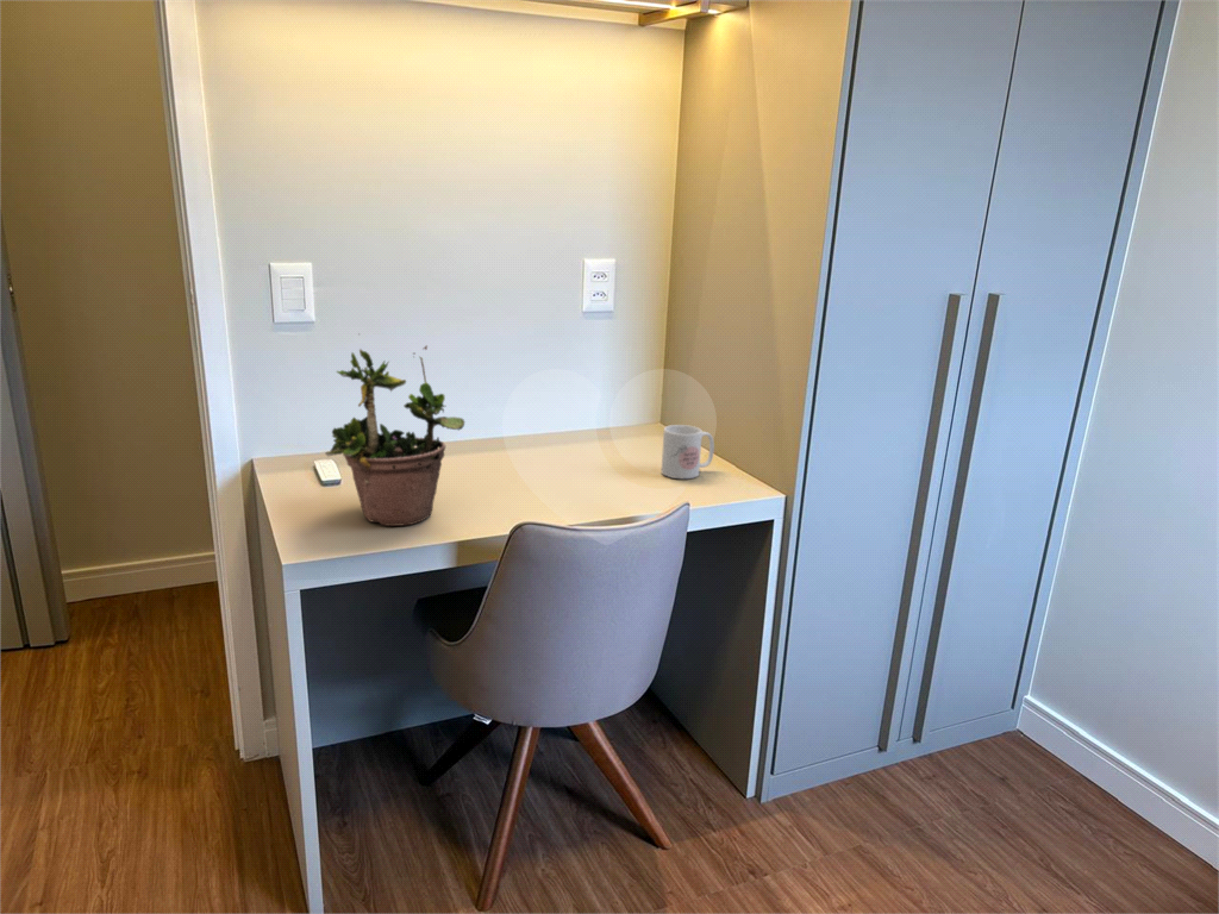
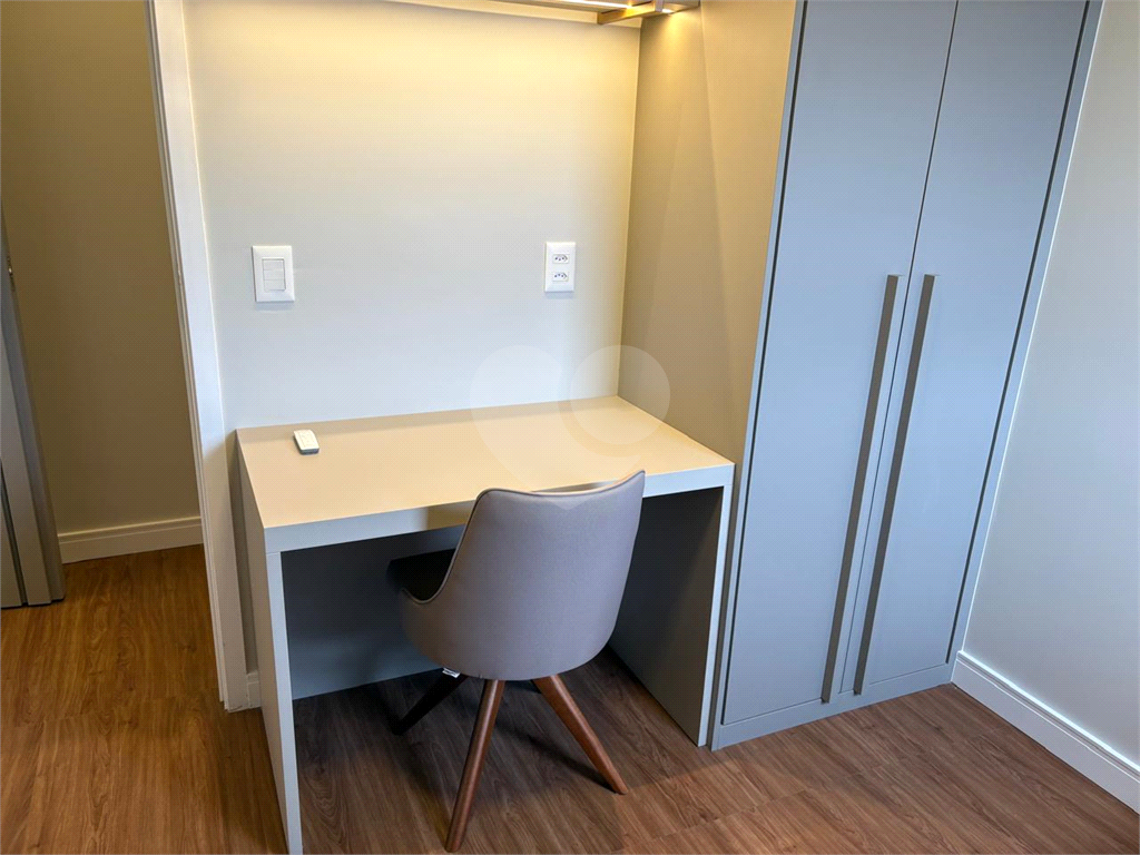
- potted plant [324,332,467,527]
- mug [661,424,715,480]
